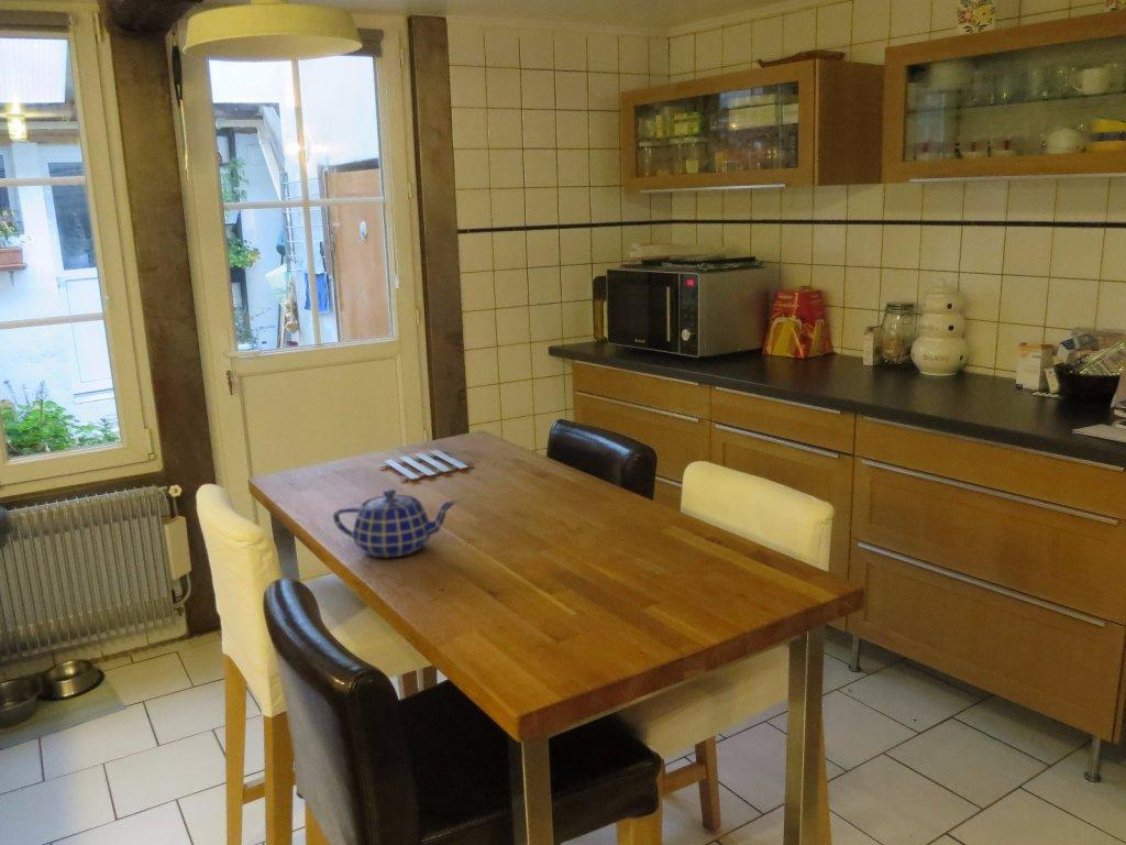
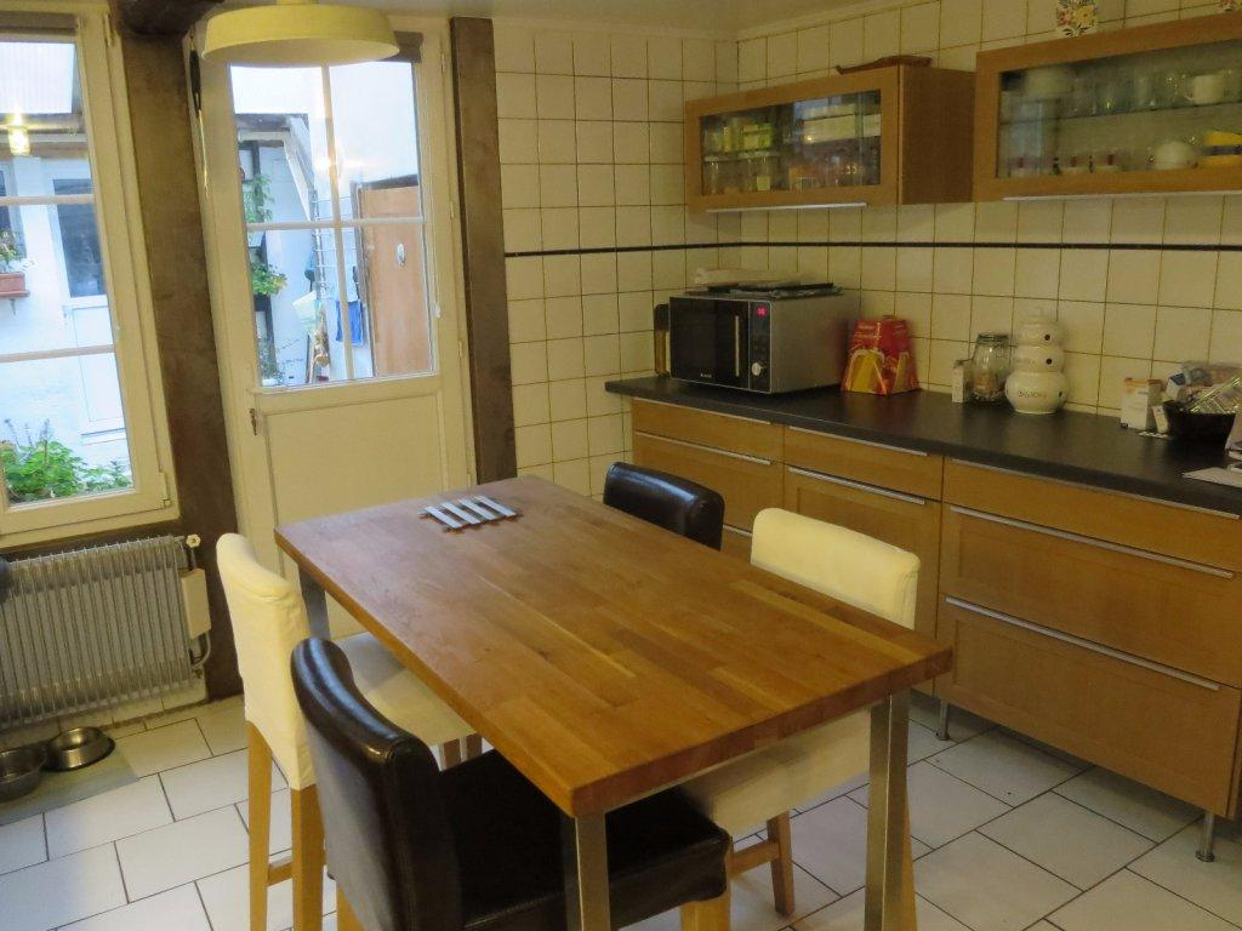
- teapot [332,489,457,559]
